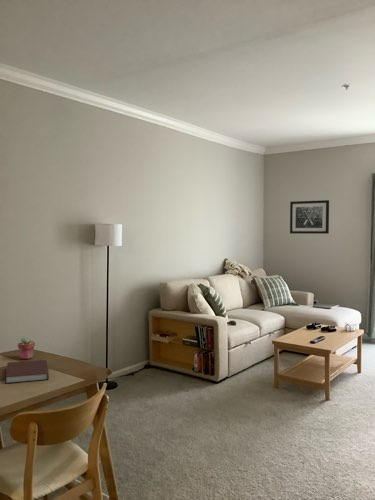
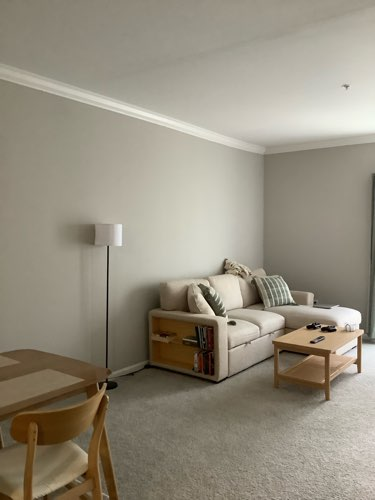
- wall art [289,199,330,235]
- notebook [4,359,50,384]
- potted succulent [17,336,36,360]
